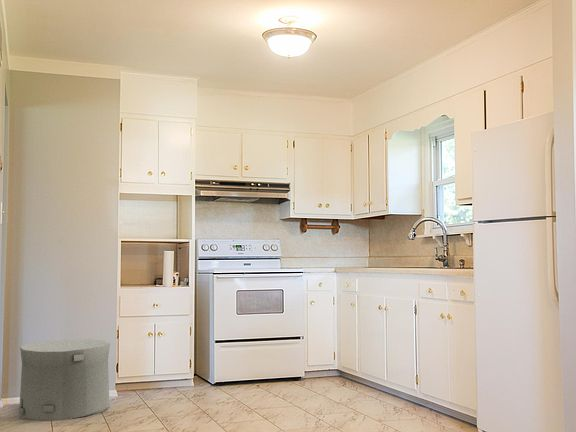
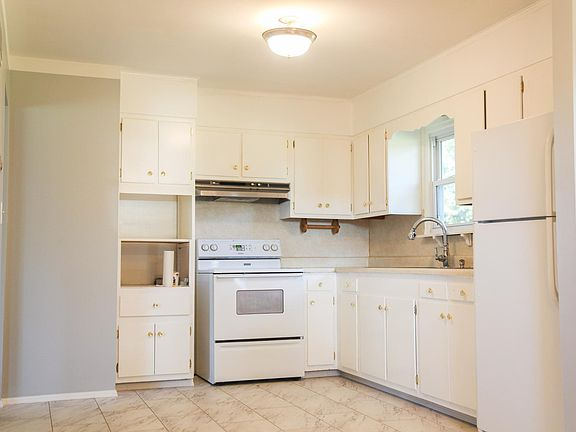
- trash can [18,338,111,421]
